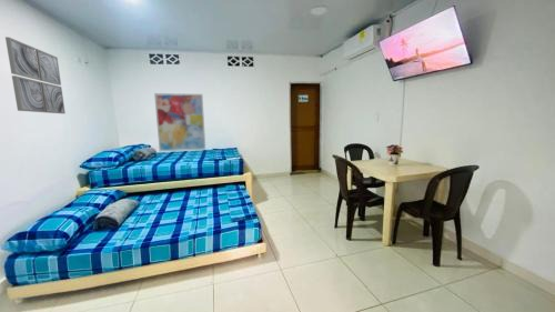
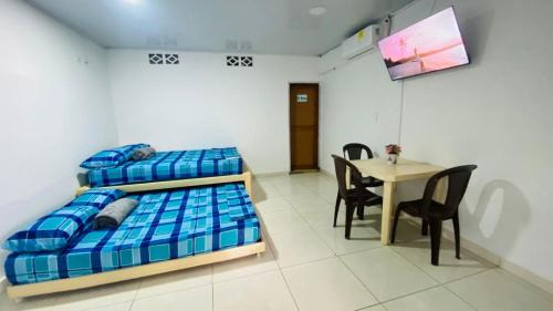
- wall art [153,92,206,152]
- wall art [4,36,67,114]
